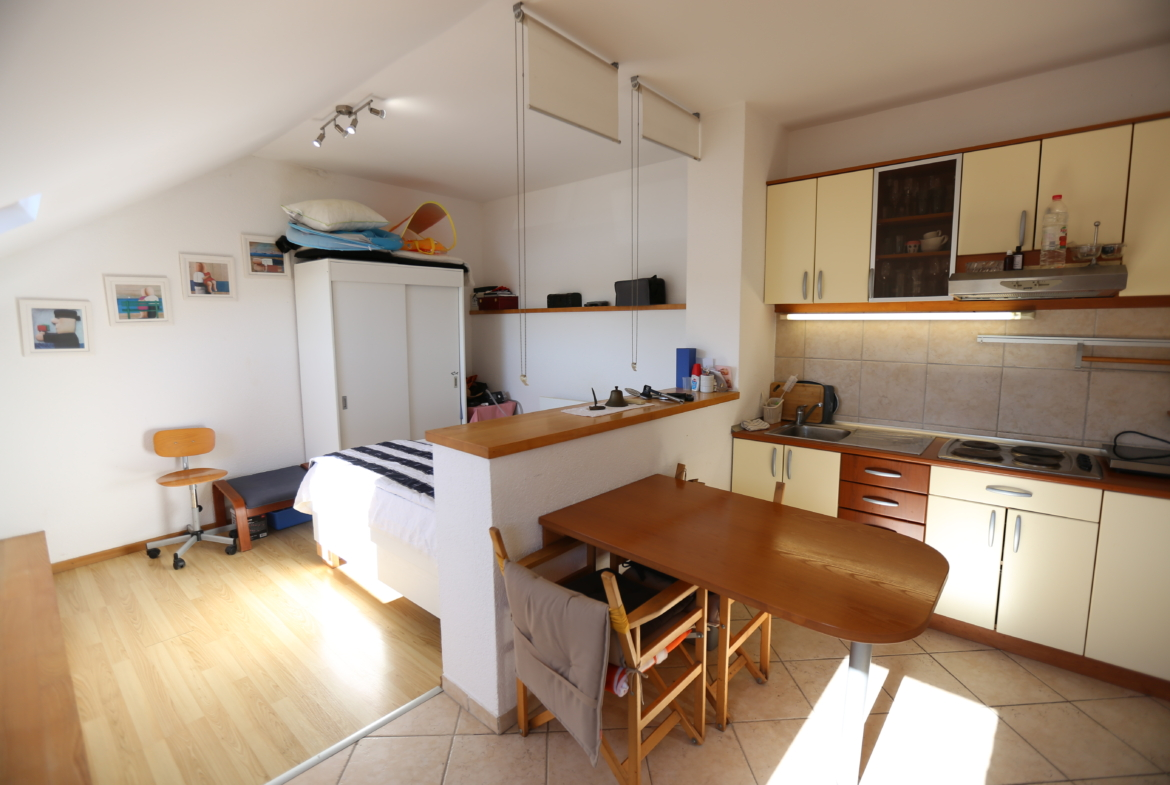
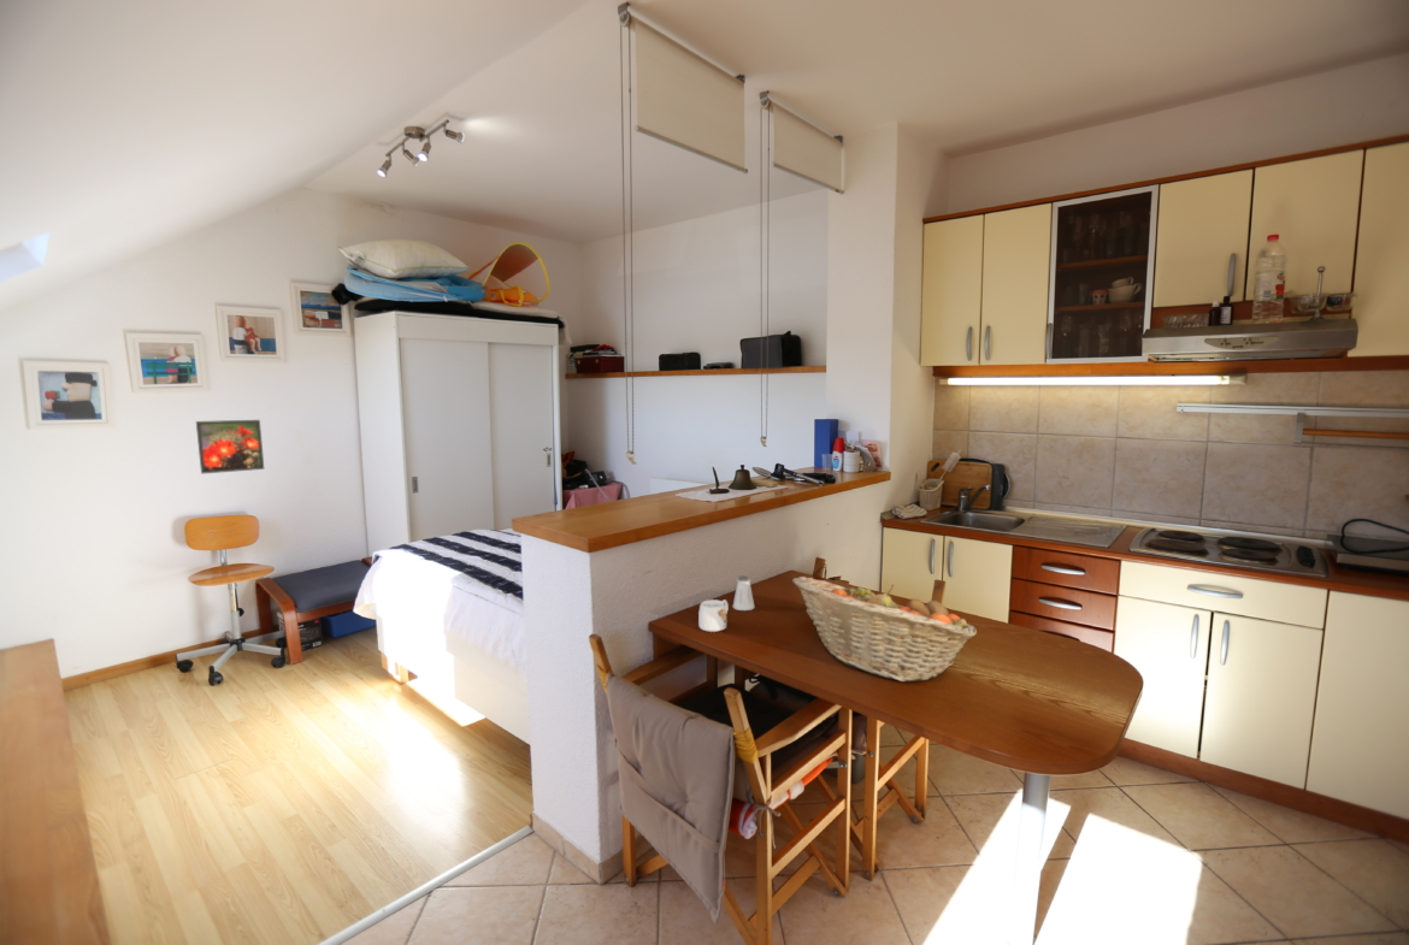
+ saltshaker [732,574,755,612]
+ fruit basket [791,575,978,683]
+ mug [697,598,729,633]
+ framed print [195,419,265,474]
